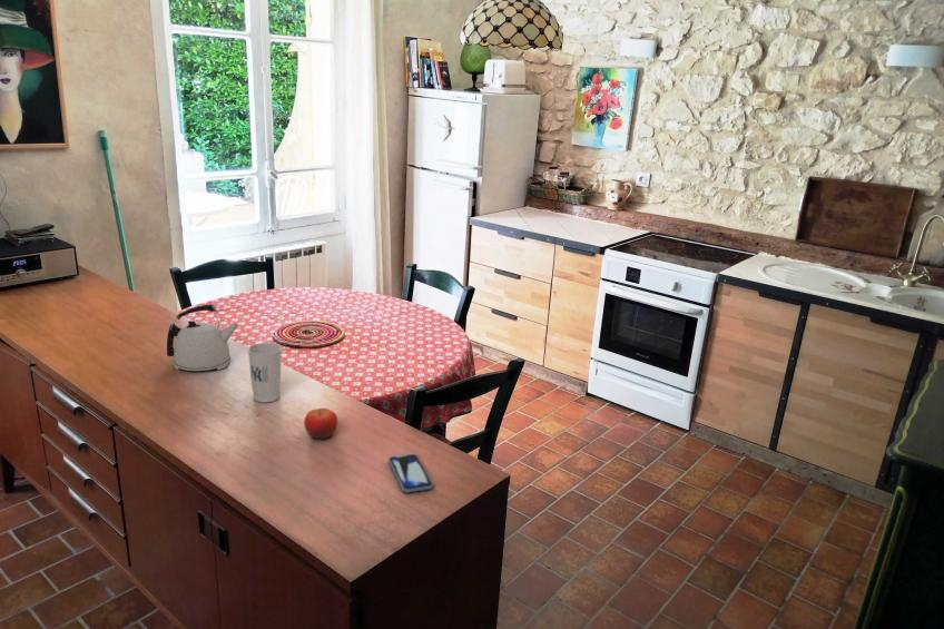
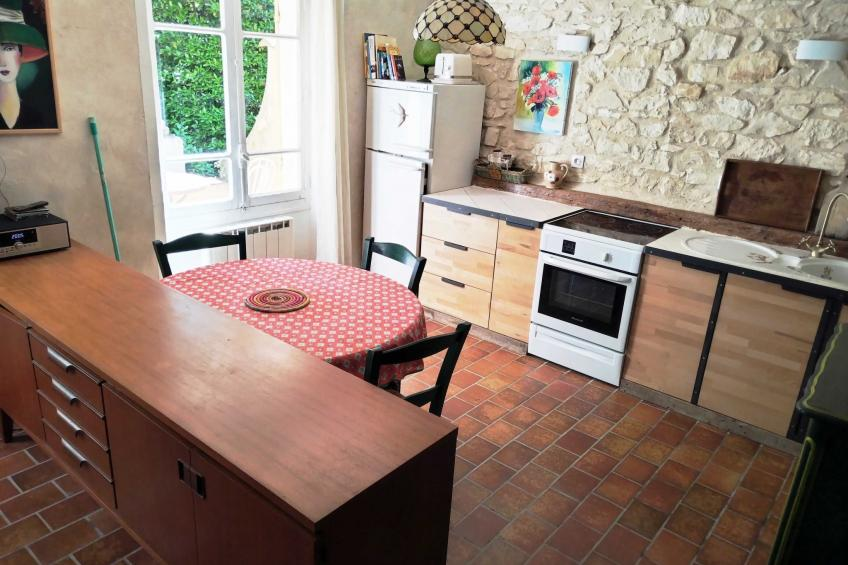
- kettle [166,303,239,372]
- smartphone [387,453,434,493]
- cup [247,342,283,404]
- fruit [303,407,338,440]
